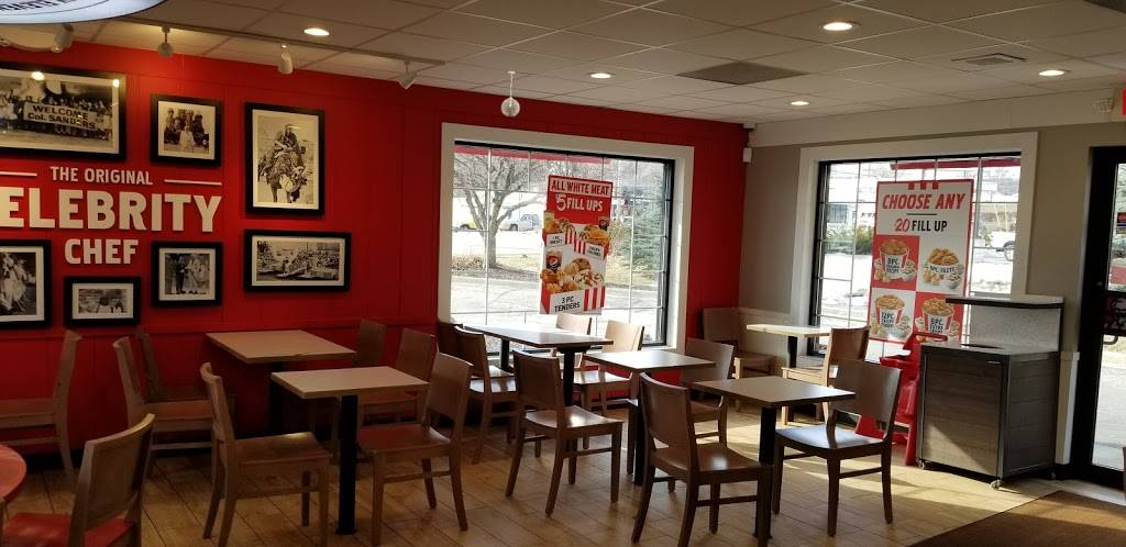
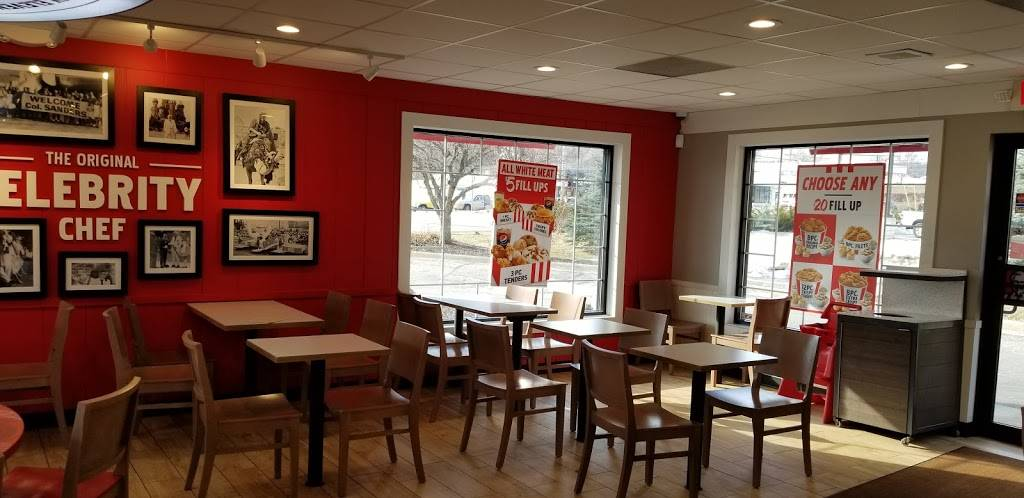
- pendant light [500,70,520,118]
